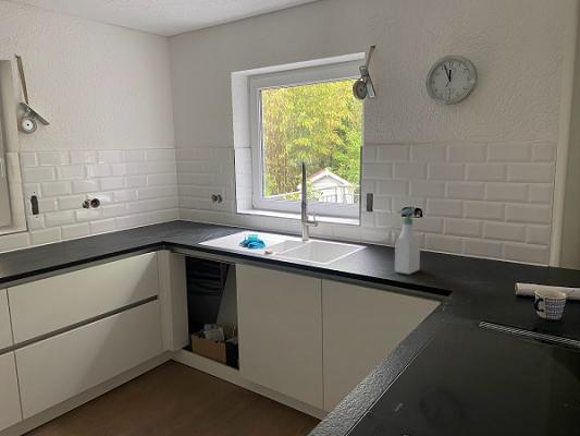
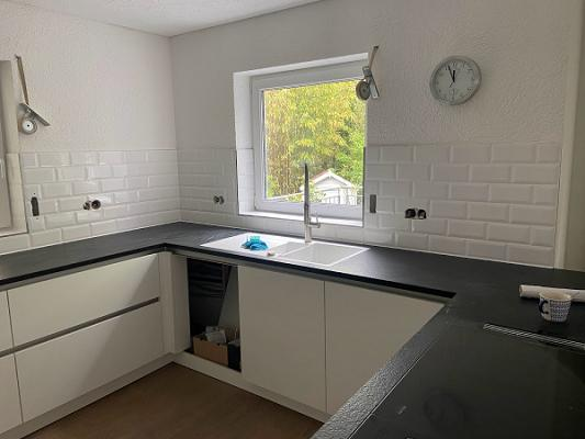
- soap bottle [394,208,421,276]
